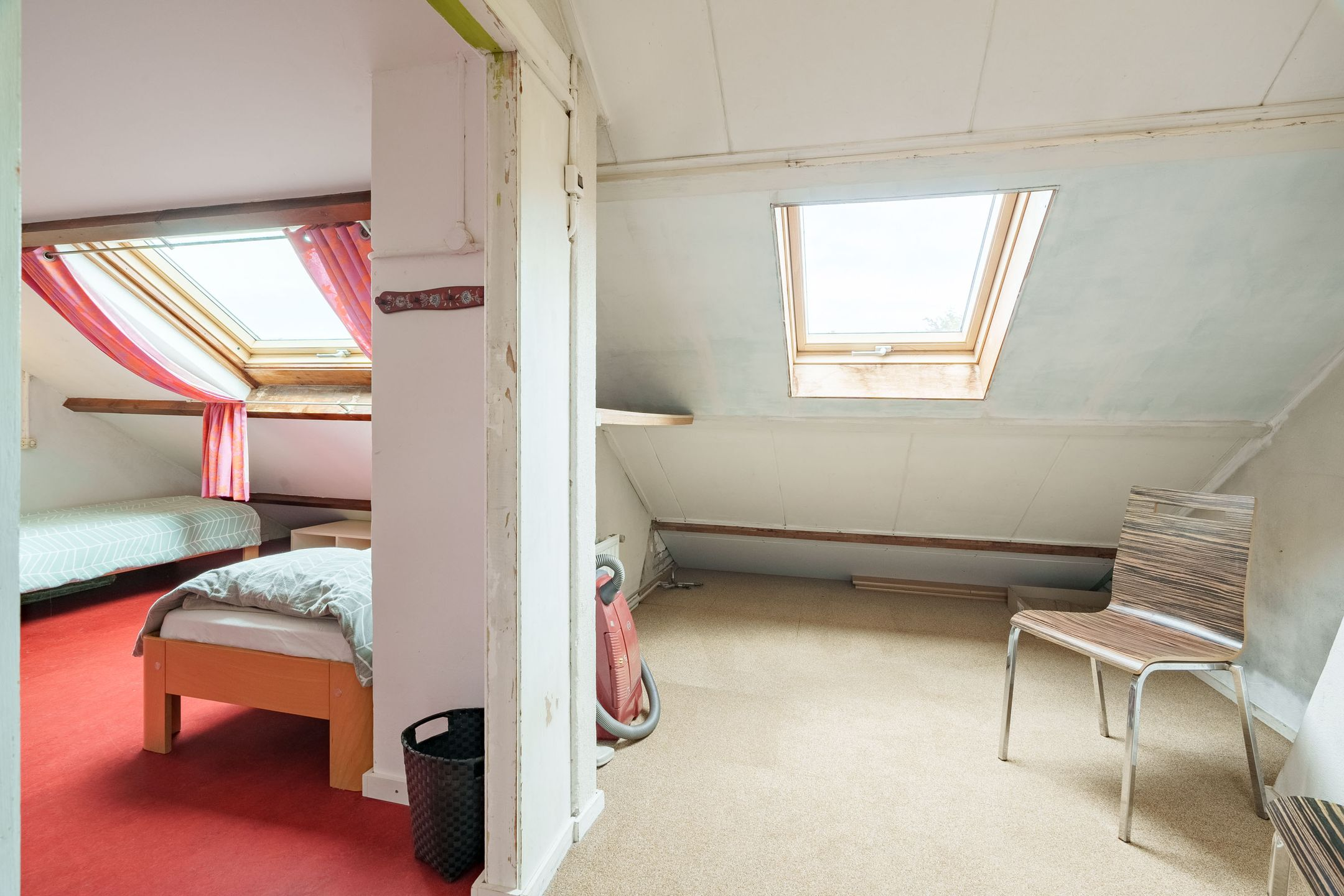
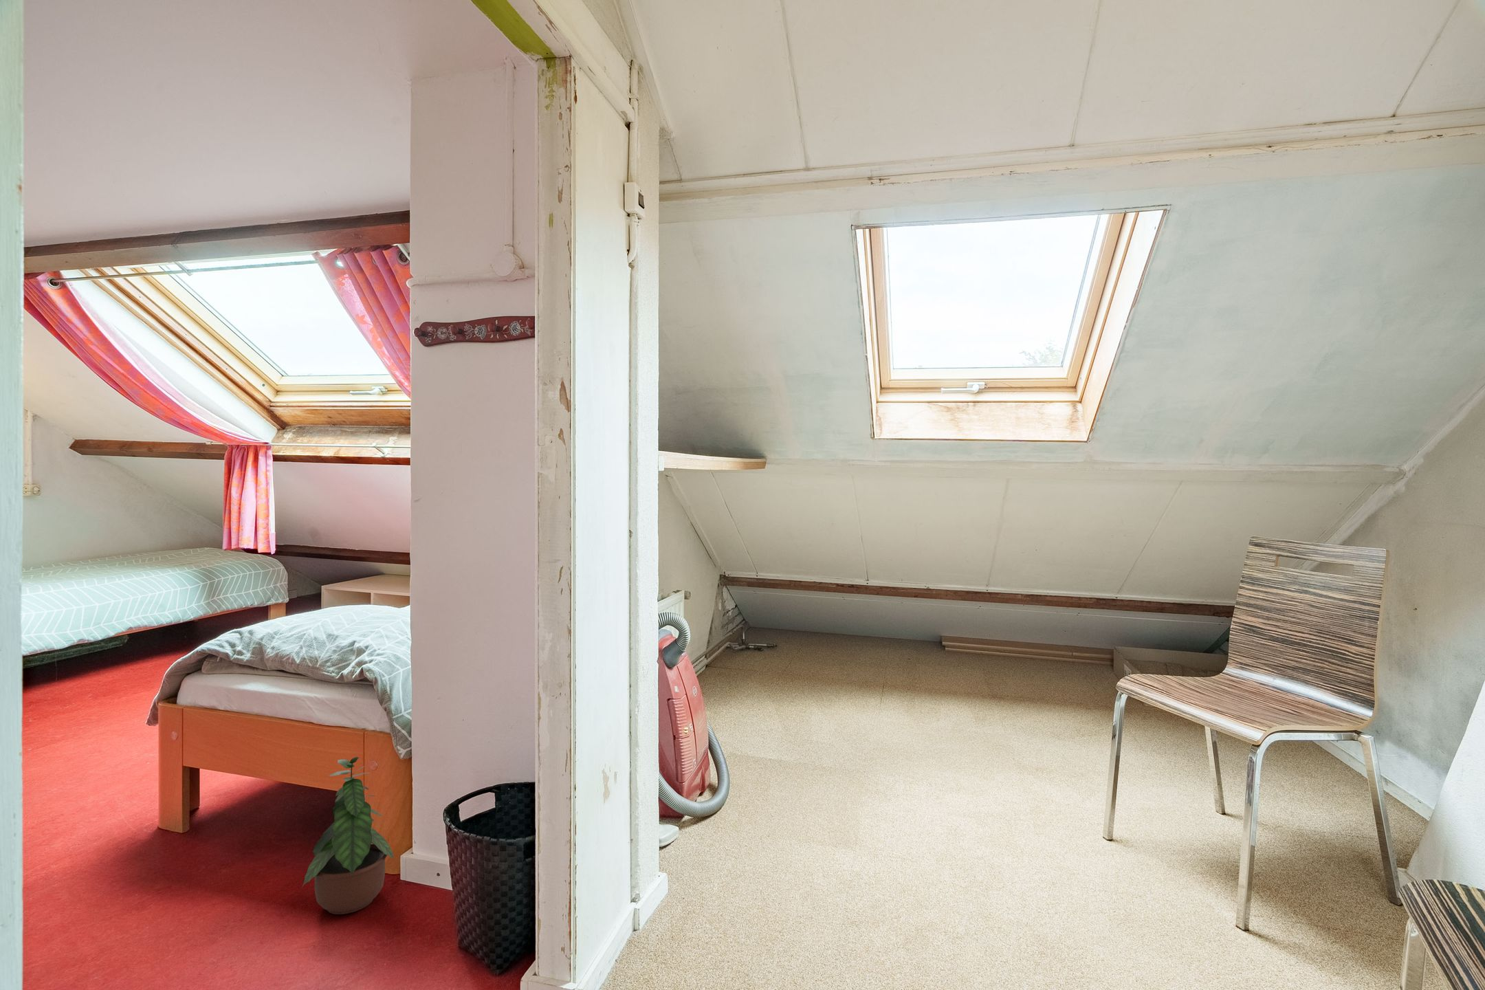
+ potted plant [302,756,396,915]
